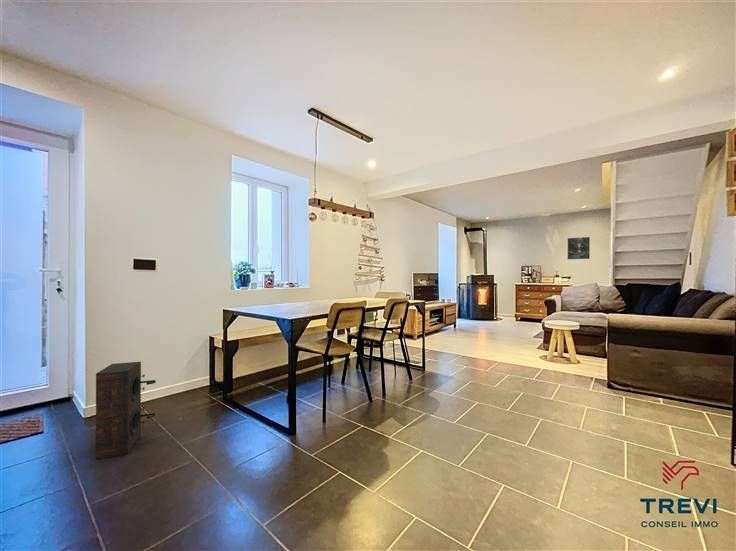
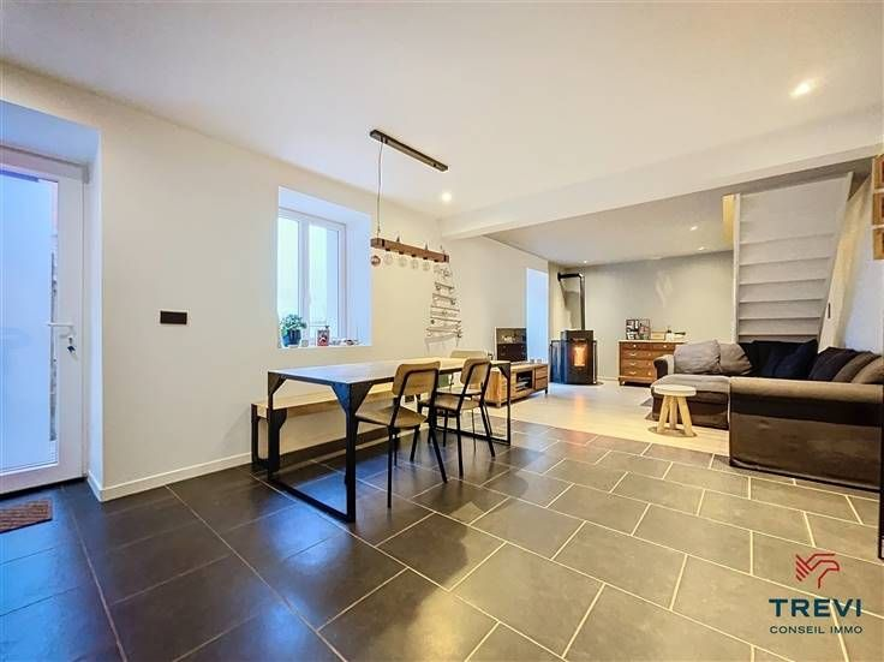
- speaker [95,361,157,460]
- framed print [566,236,591,260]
